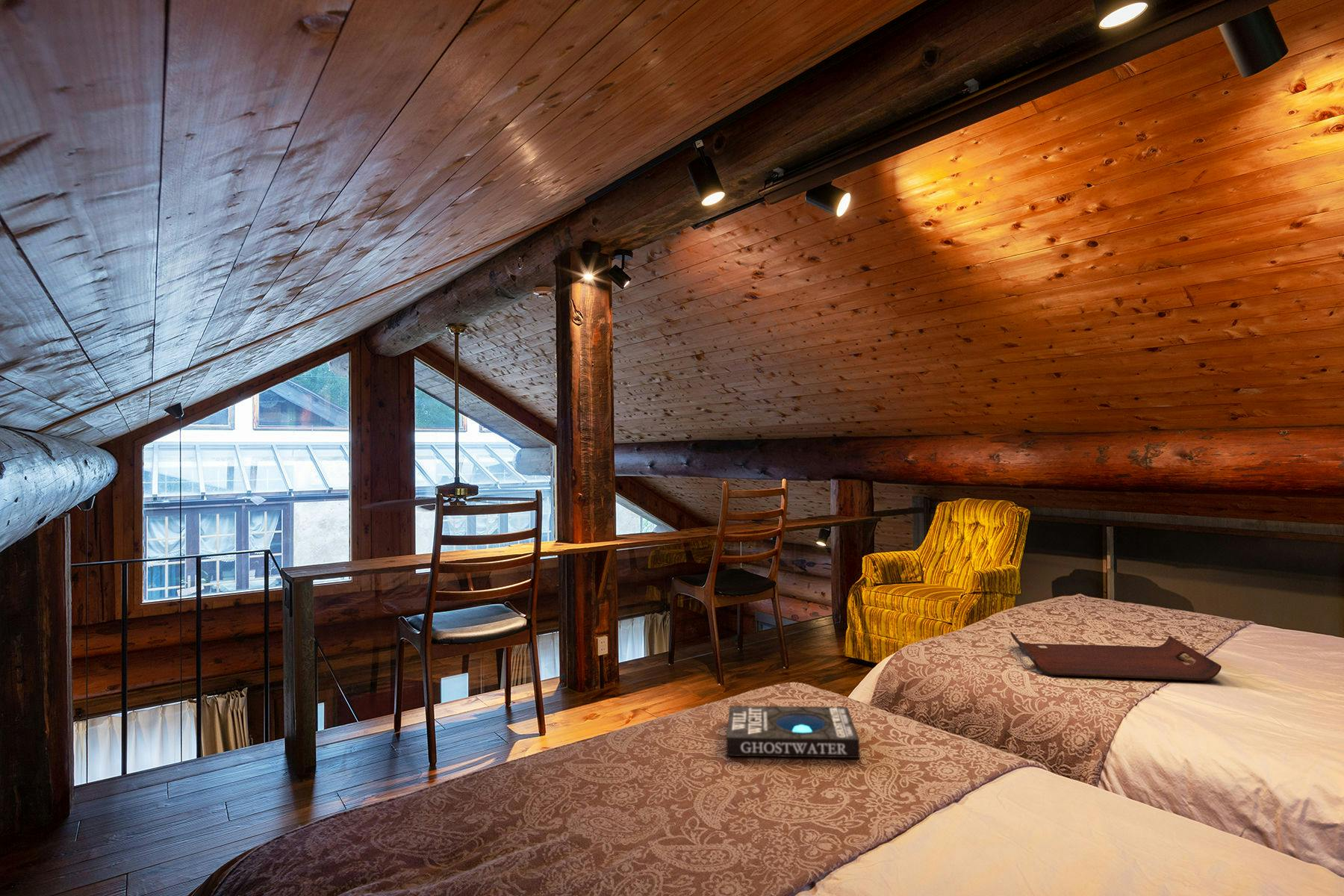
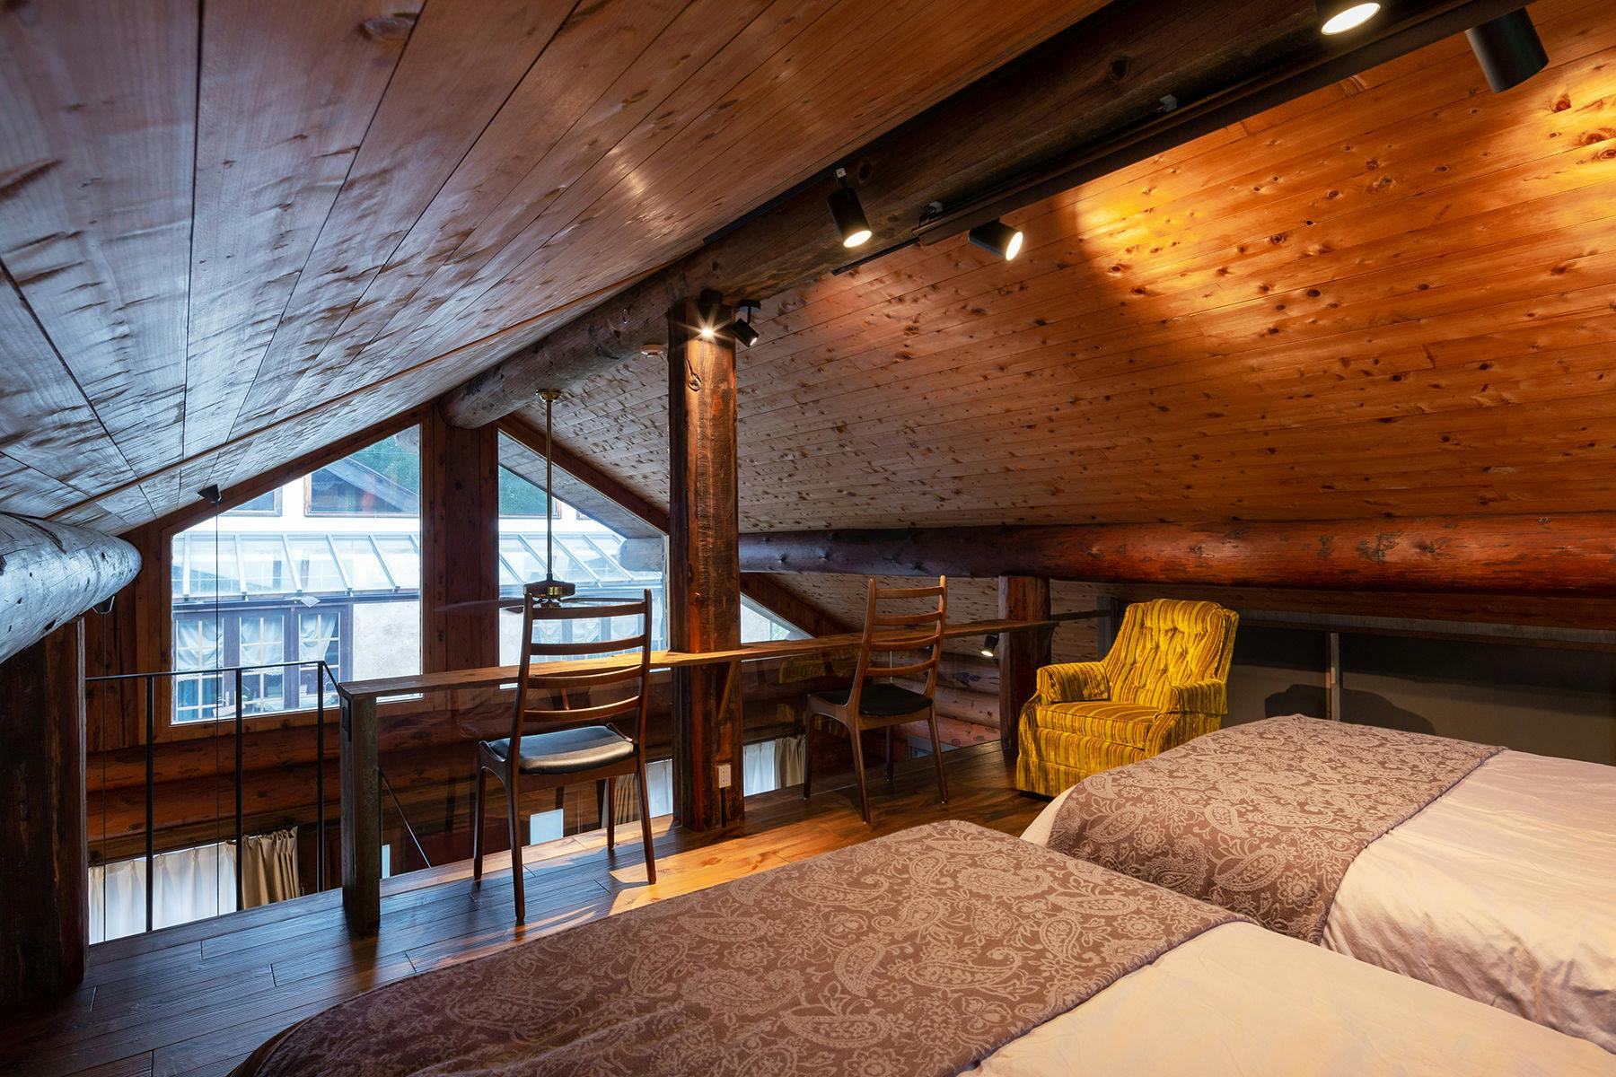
- serving tray [1009,631,1222,682]
- book [725,705,861,759]
